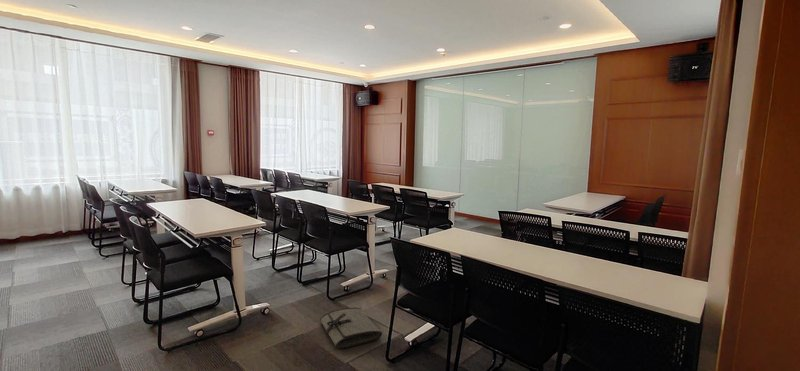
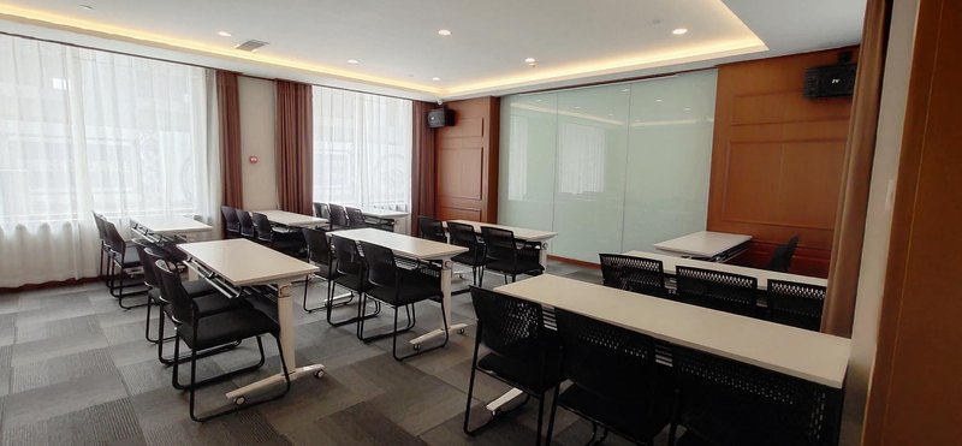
- tool roll [319,307,383,350]
